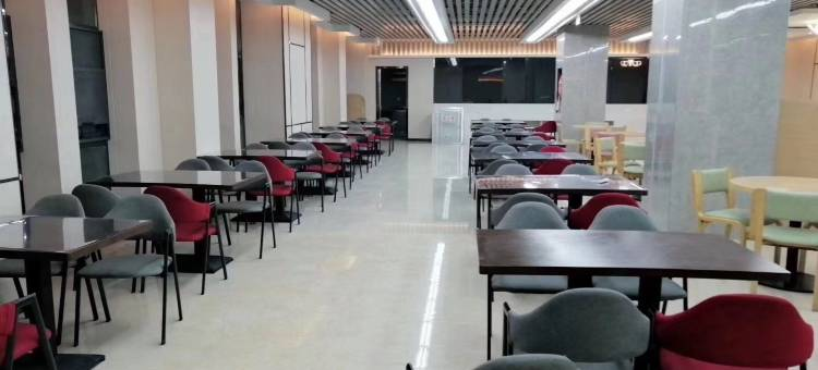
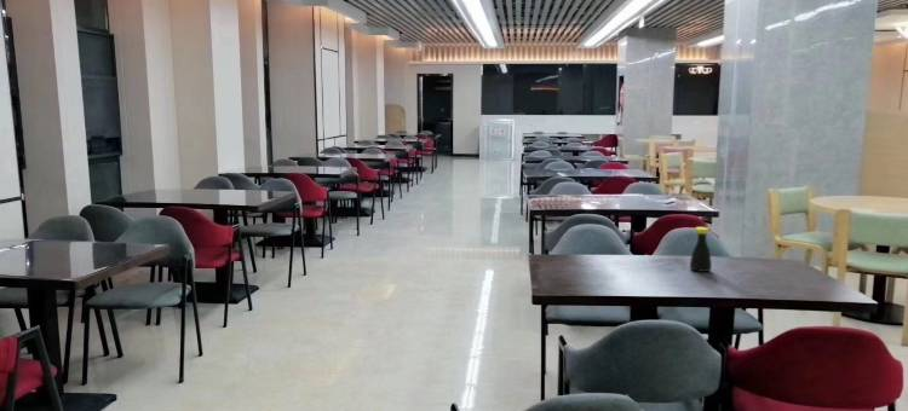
+ bottle [689,226,713,273]
